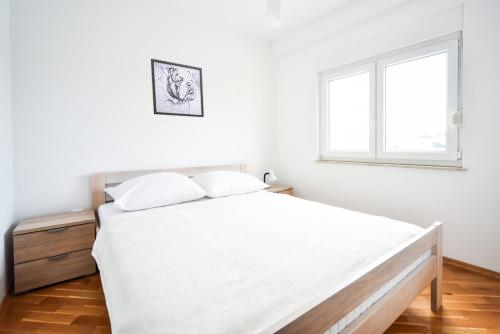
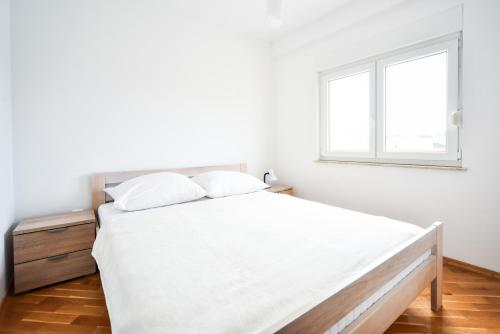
- wall art [150,58,205,118]
